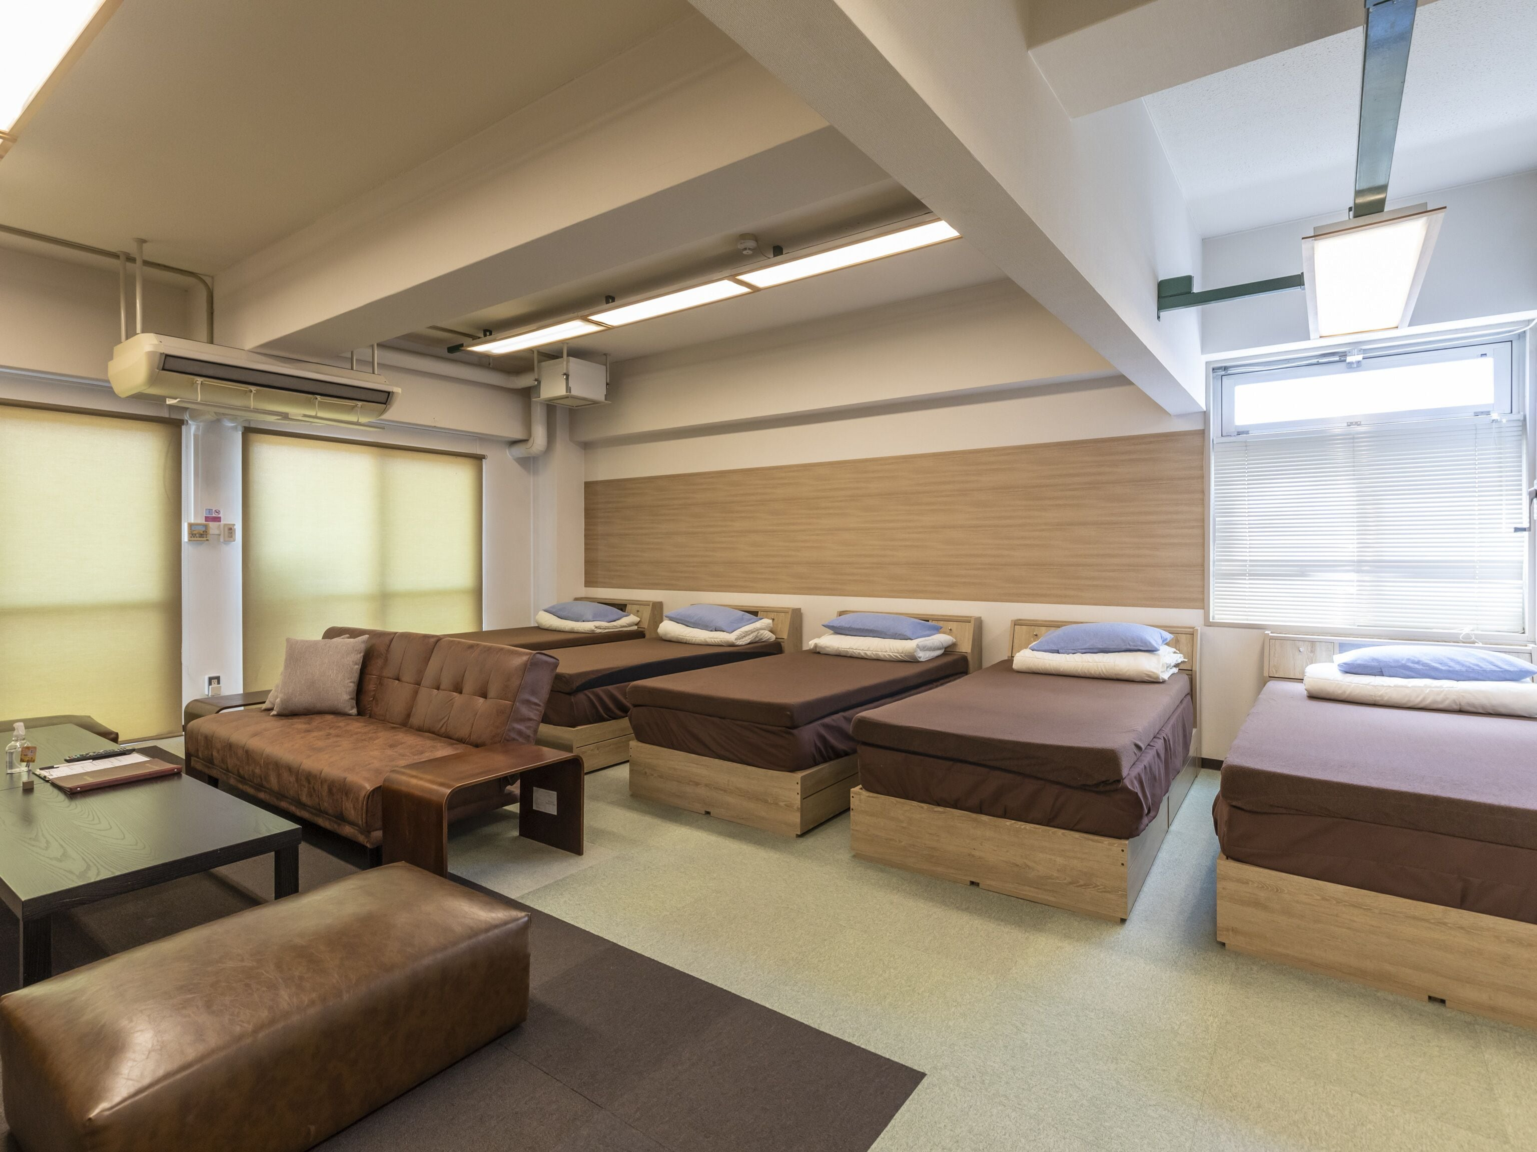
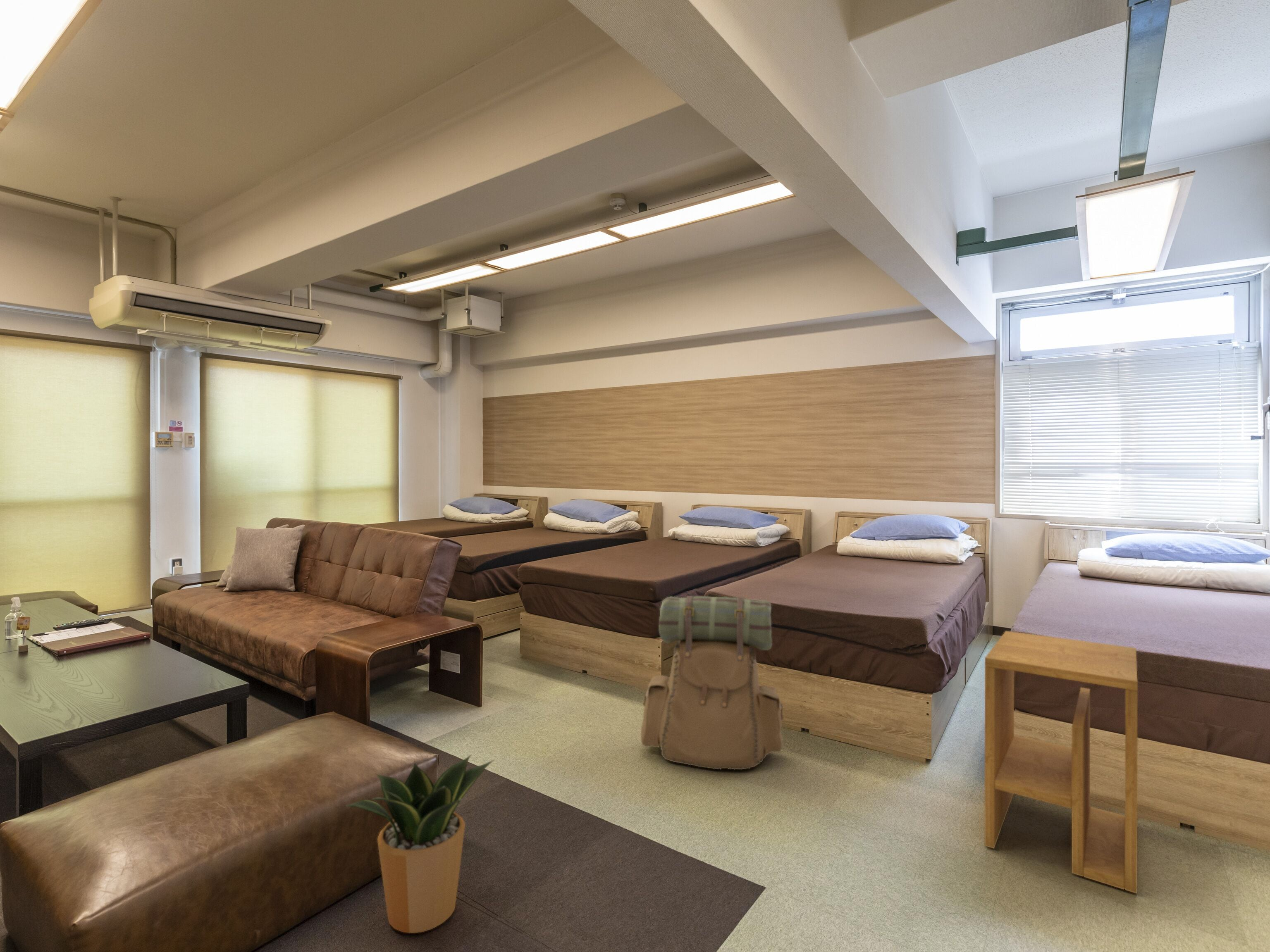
+ side table [984,631,1138,894]
+ backpack [640,595,784,770]
+ potted plant [344,754,495,934]
